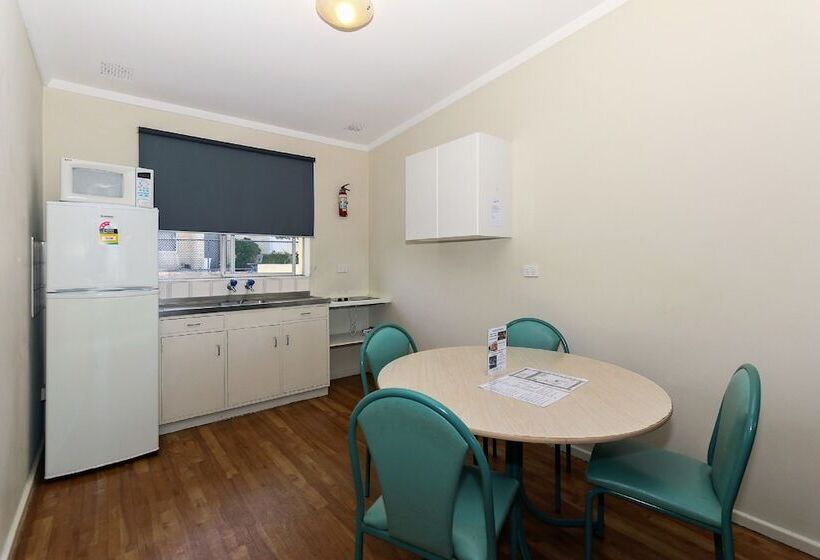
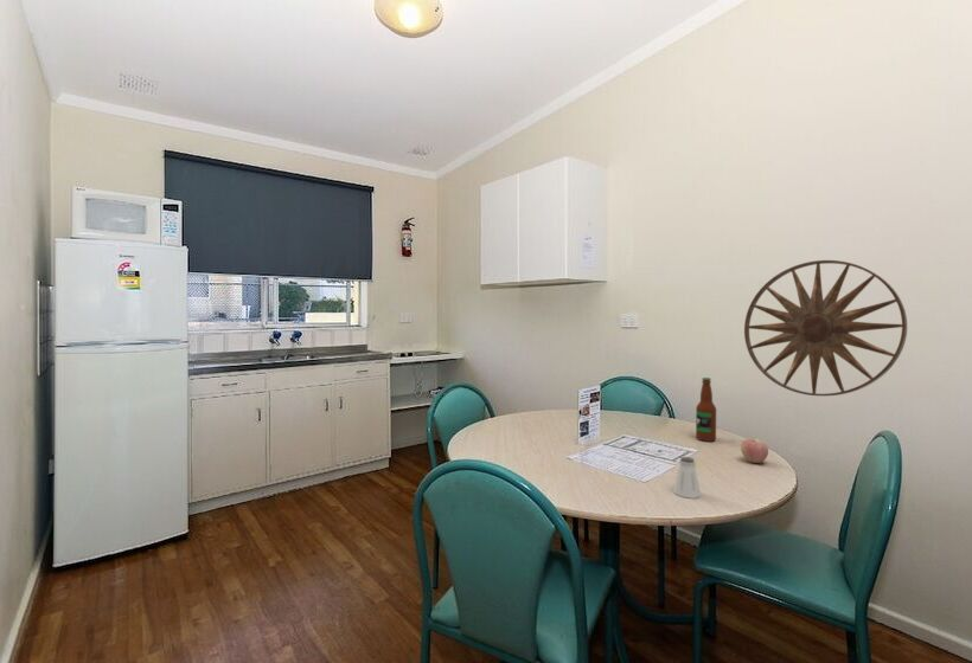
+ bottle [695,376,717,443]
+ apple [740,437,769,464]
+ saltshaker [672,456,702,500]
+ wall art [743,259,908,397]
